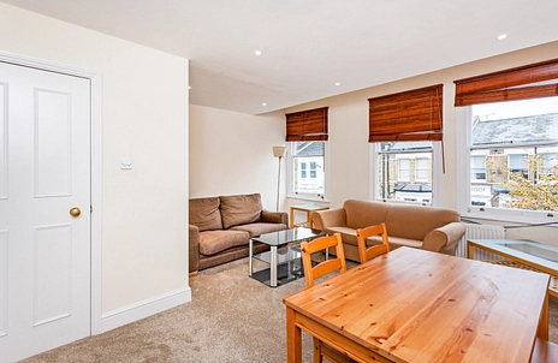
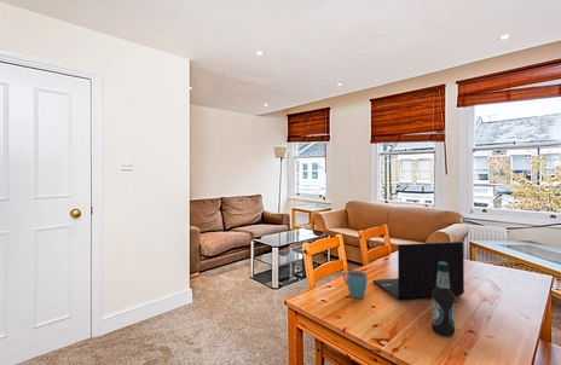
+ mug [342,270,369,299]
+ bottle [430,262,456,337]
+ laptop [371,241,465,301]
